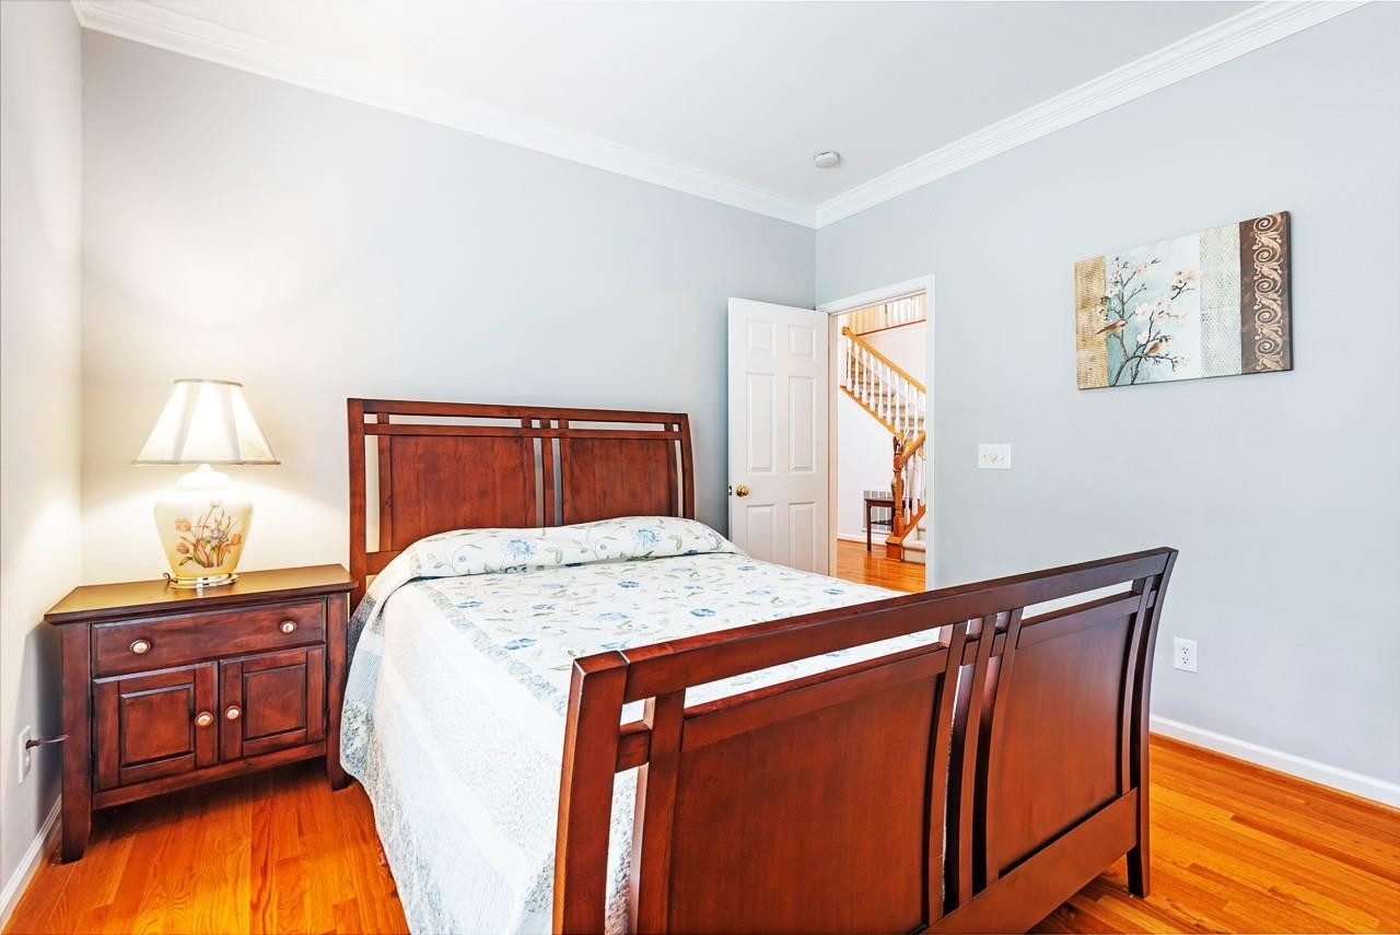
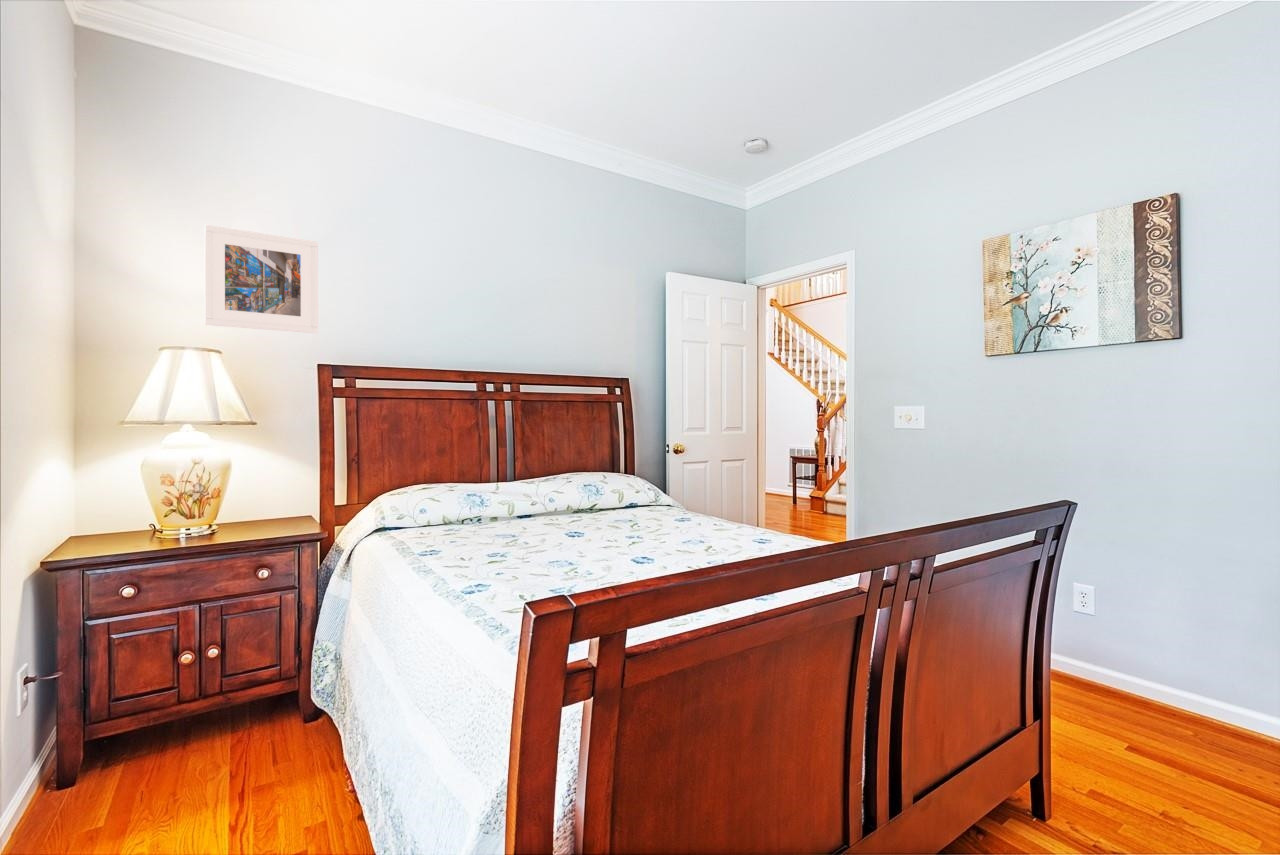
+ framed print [204,224,319,335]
